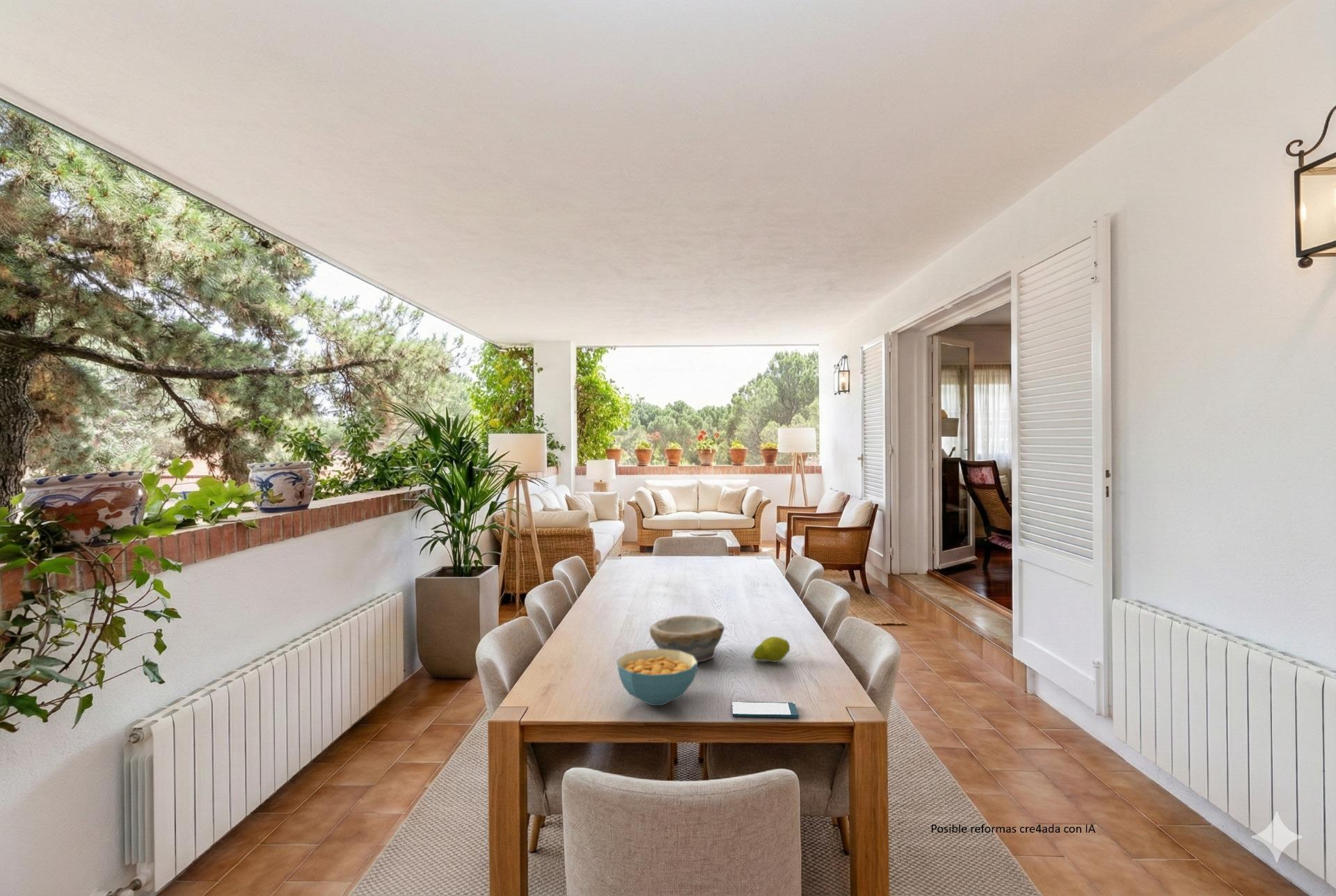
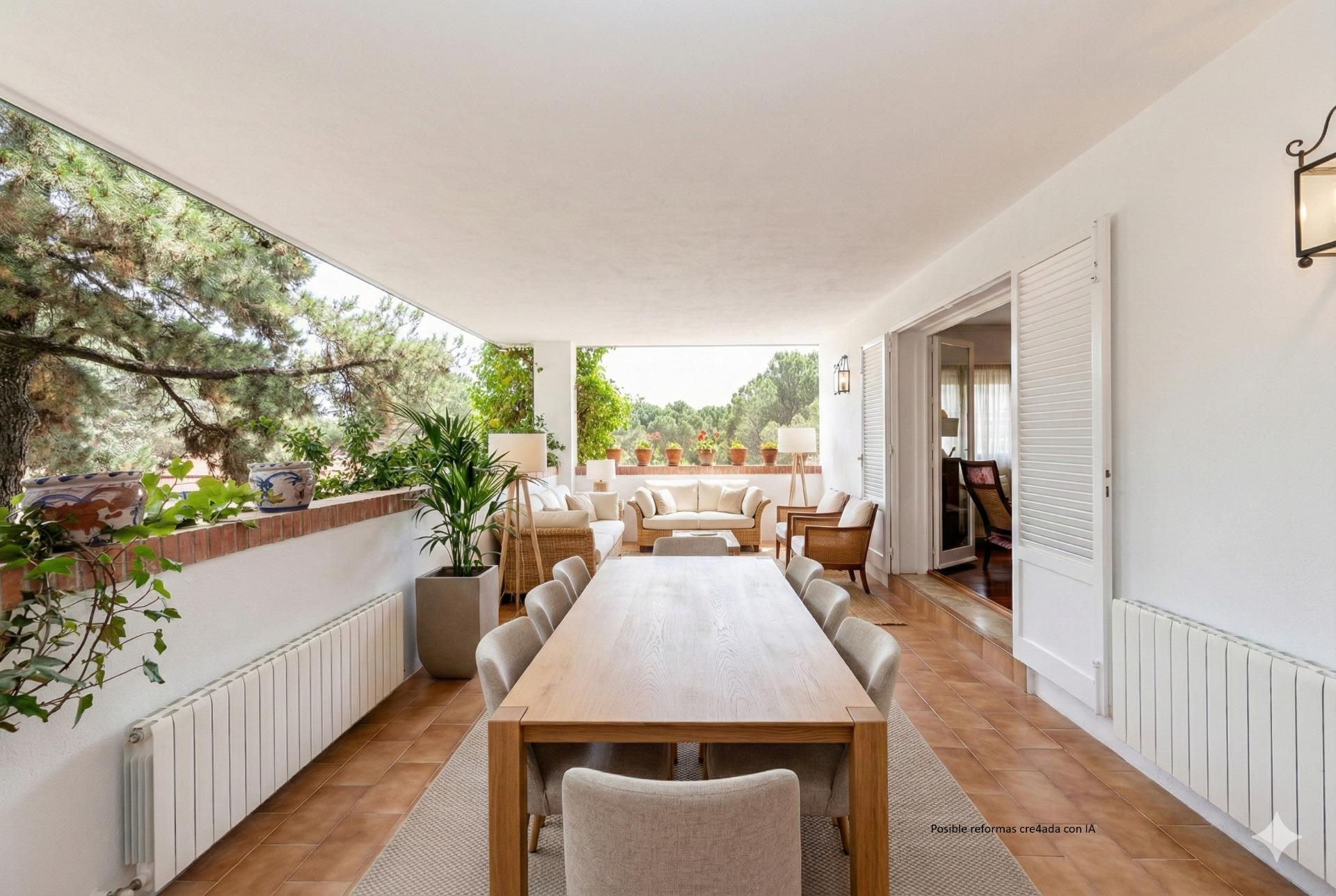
- bowl [649,615,725,663]
- smartphone [731,701,799,719]
- cereal bowl [616,648,699,706]
- fruit [751,636,790,663]
